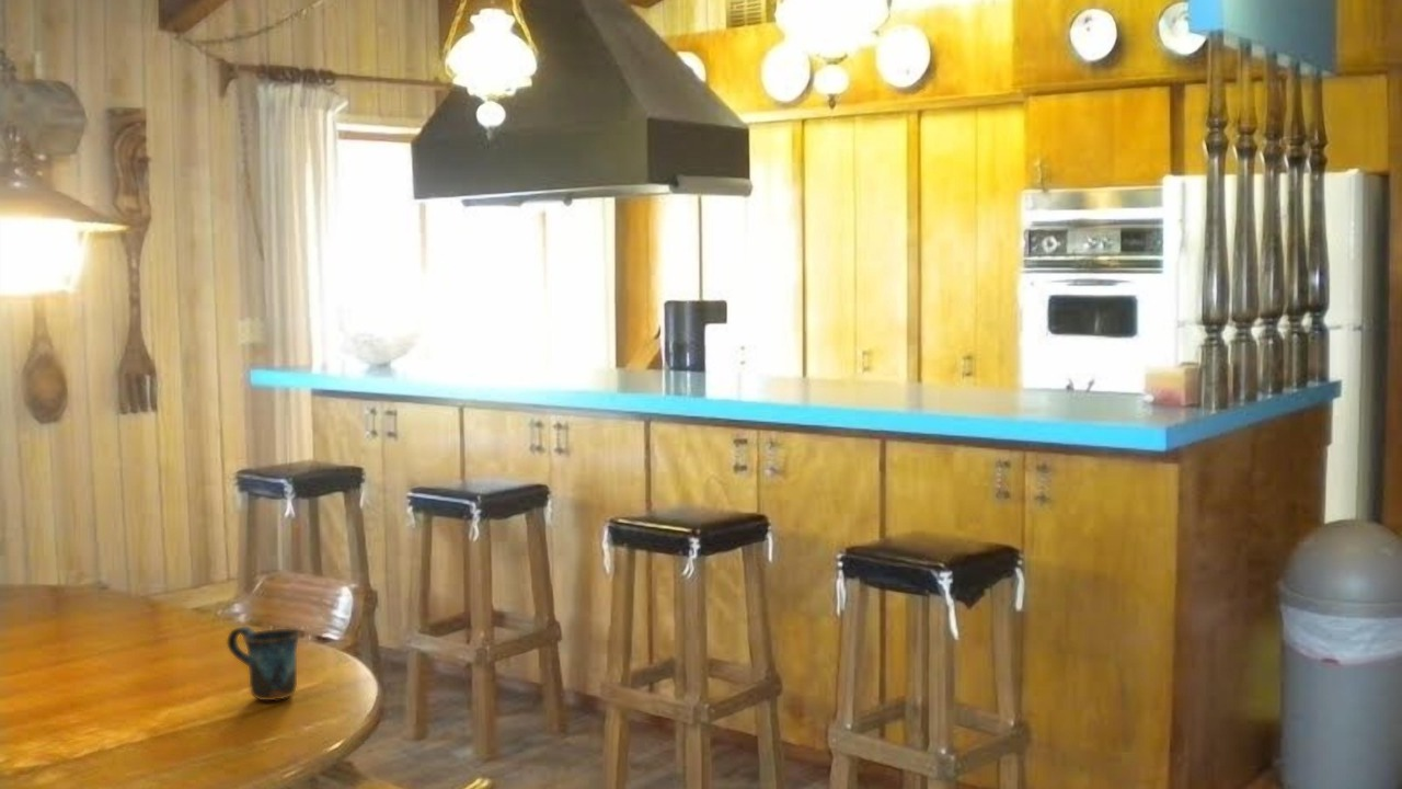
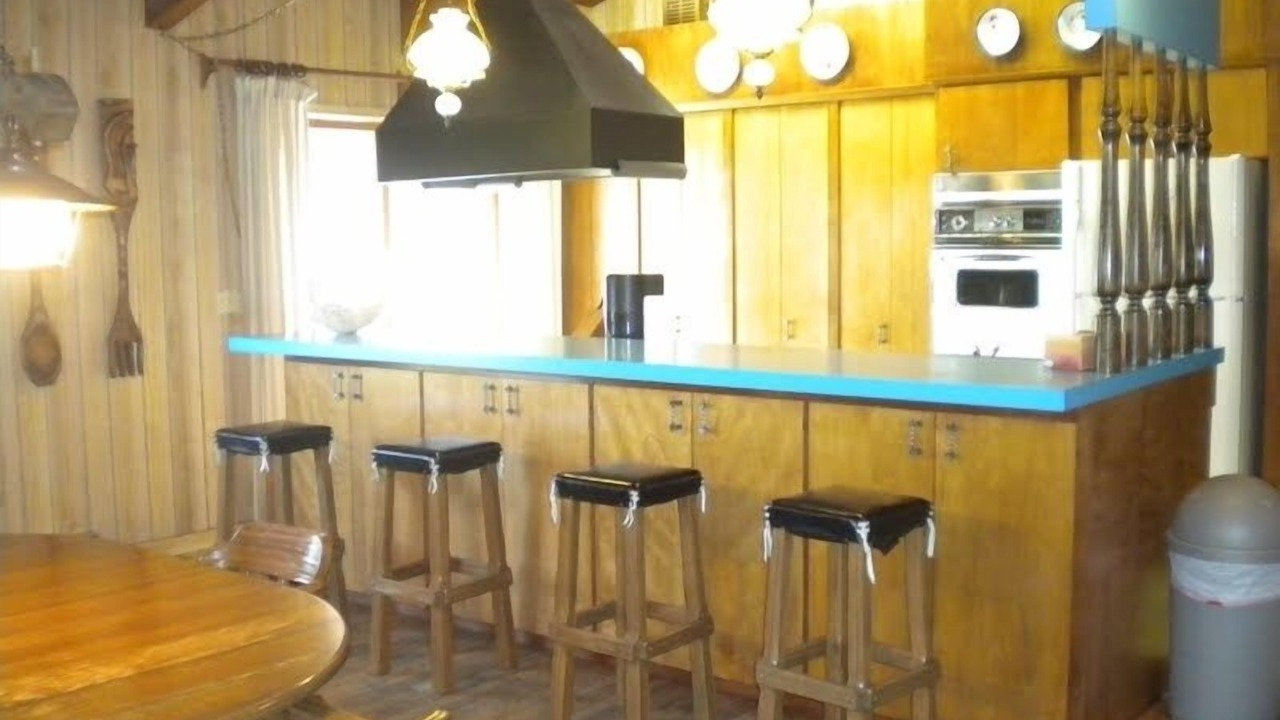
- mug [227,626,302,701]
